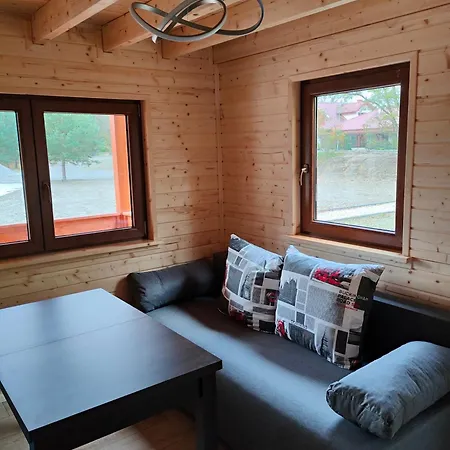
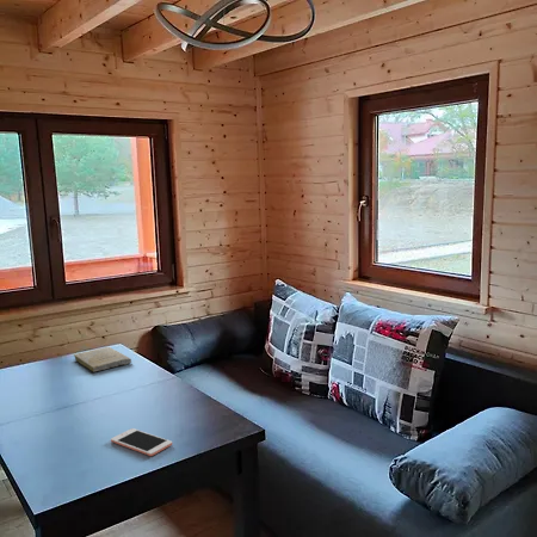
+ book [73,346,132,374]
+ cell phone [110,427,173,457]
